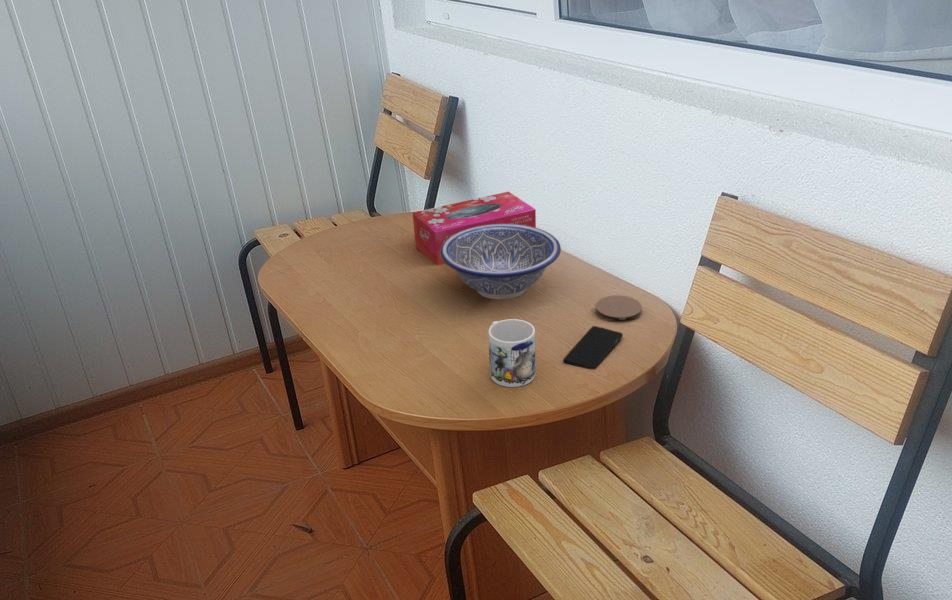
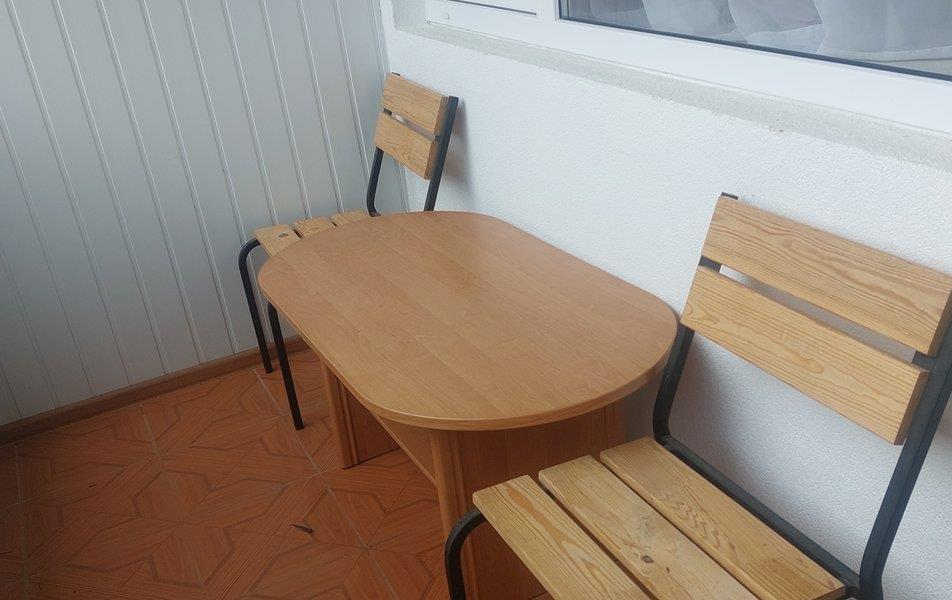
- mug [488,318,536,388]
- smartphone [562,325,624,371]
- decorative bowl [440,224,562,300]
- tissue box [412,191,537,266]
- coaster [595,294,643,322]
